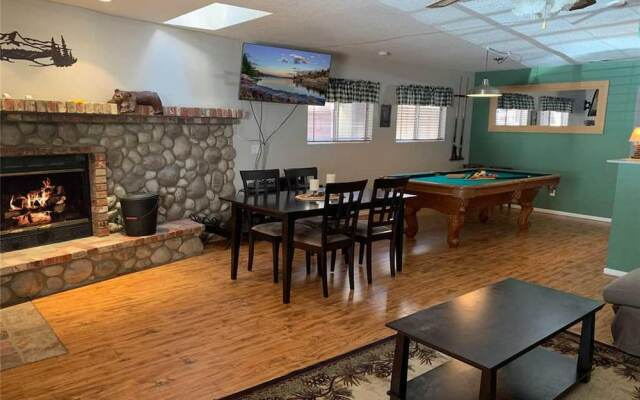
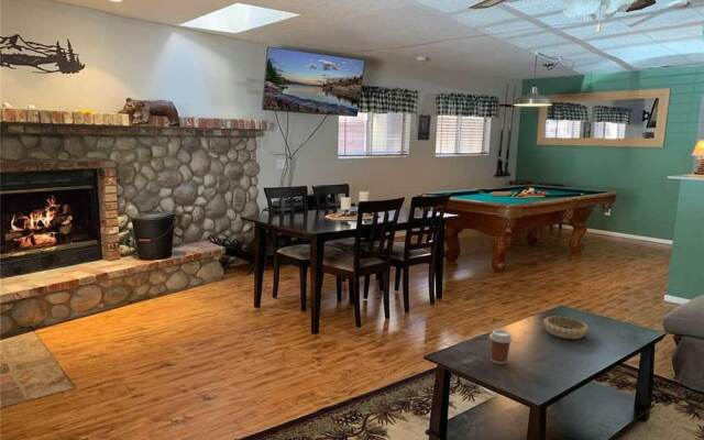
+ coffee cup [488,329,514,365]
+ decorative bowl [542,316,590,340]
